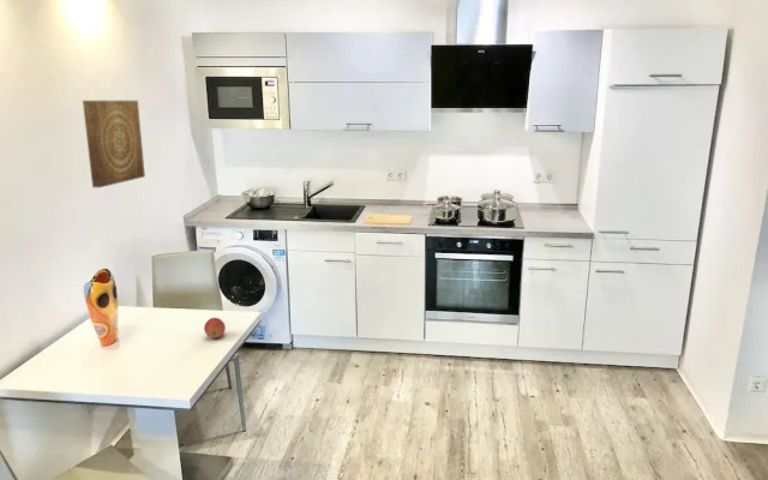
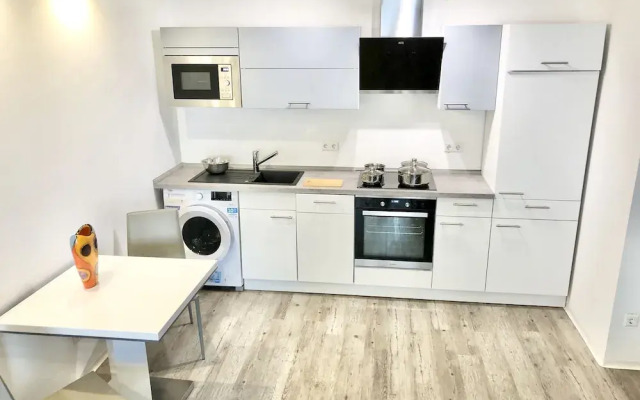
- wall art [82,100,146,188]
- apple [203,317,227,340]
